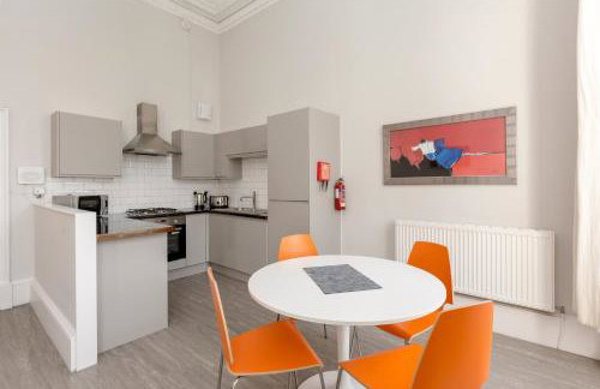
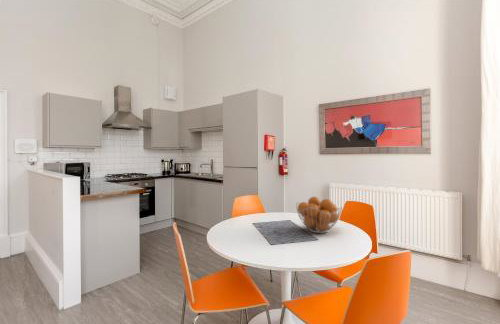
+ fruit basket [295,196,343,234]
